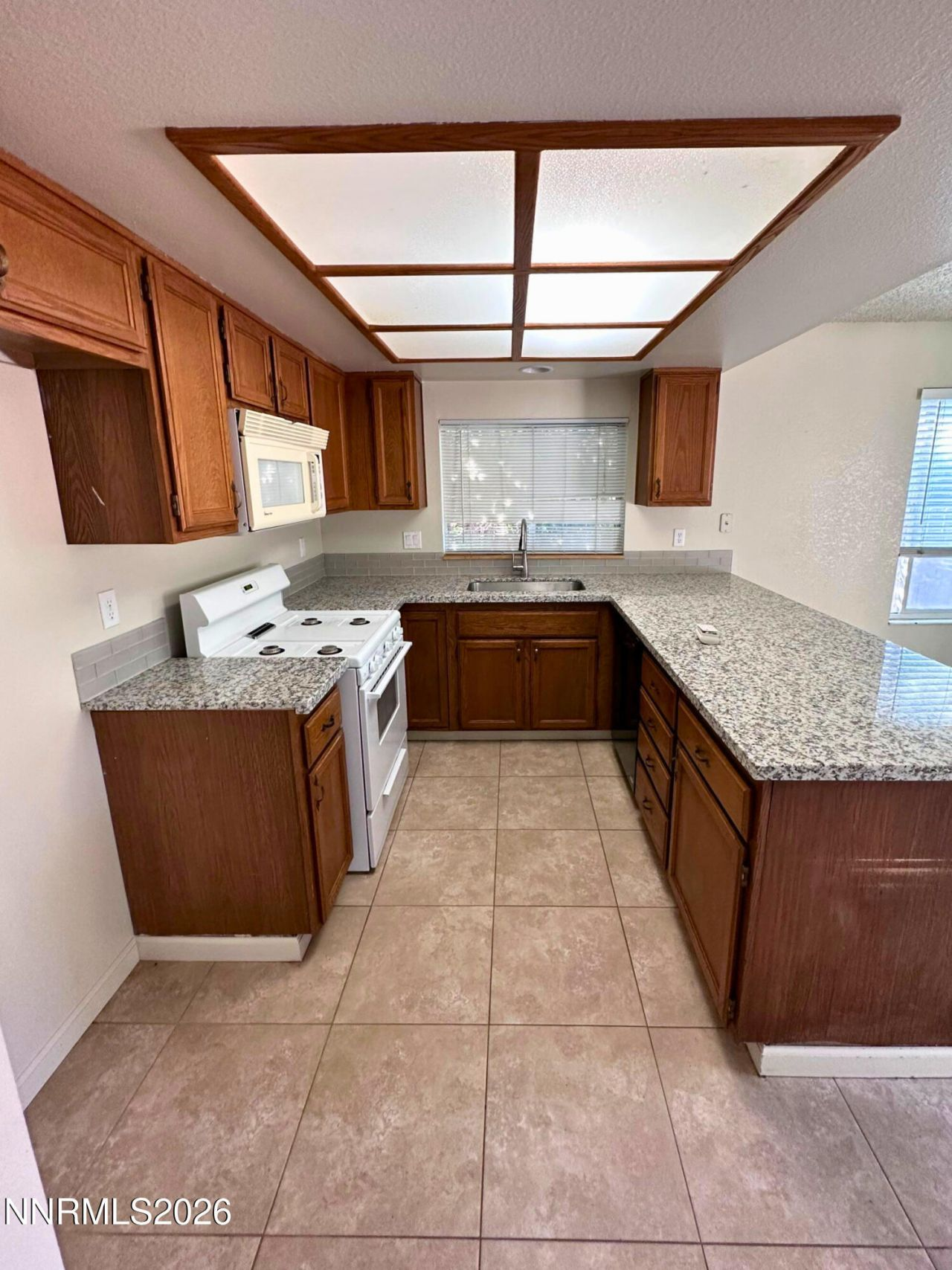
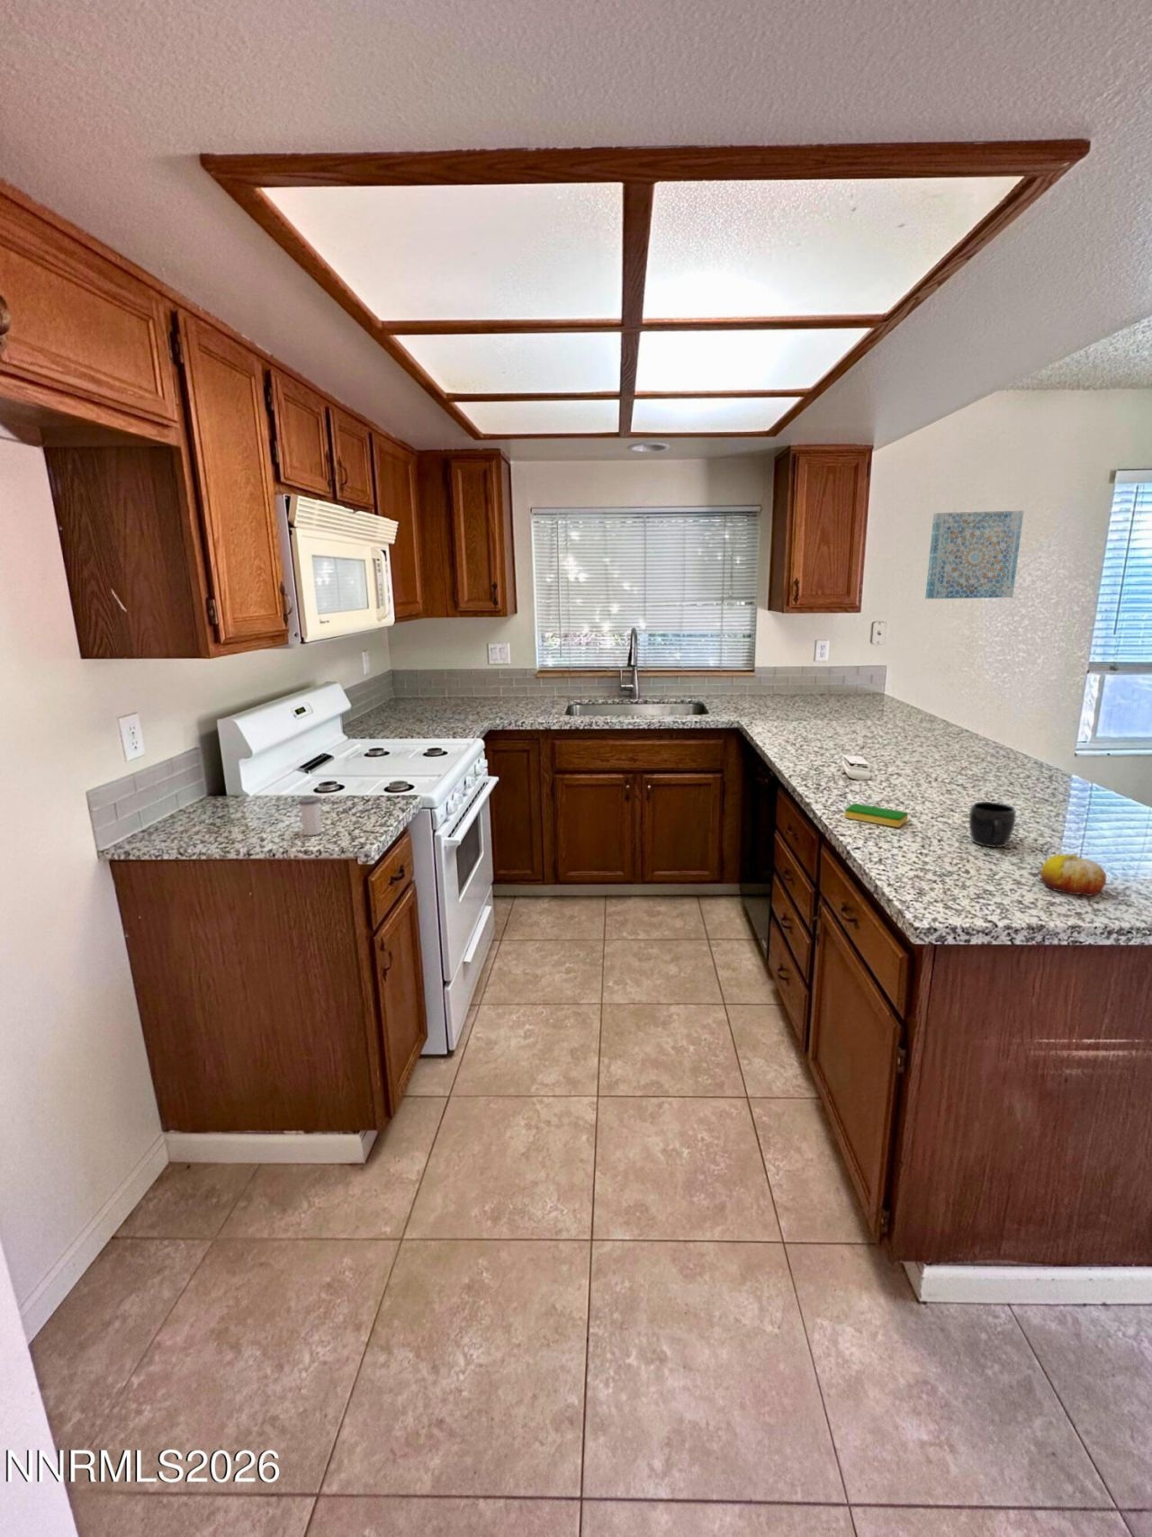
+ fruit [1039,853,1107,897]
+ wall art [925,511,1024,600]
+ salt shaker [298,795,323,837]
+ mug [968,801,1016,848]
+ dish sponge [843,802,909,828]
